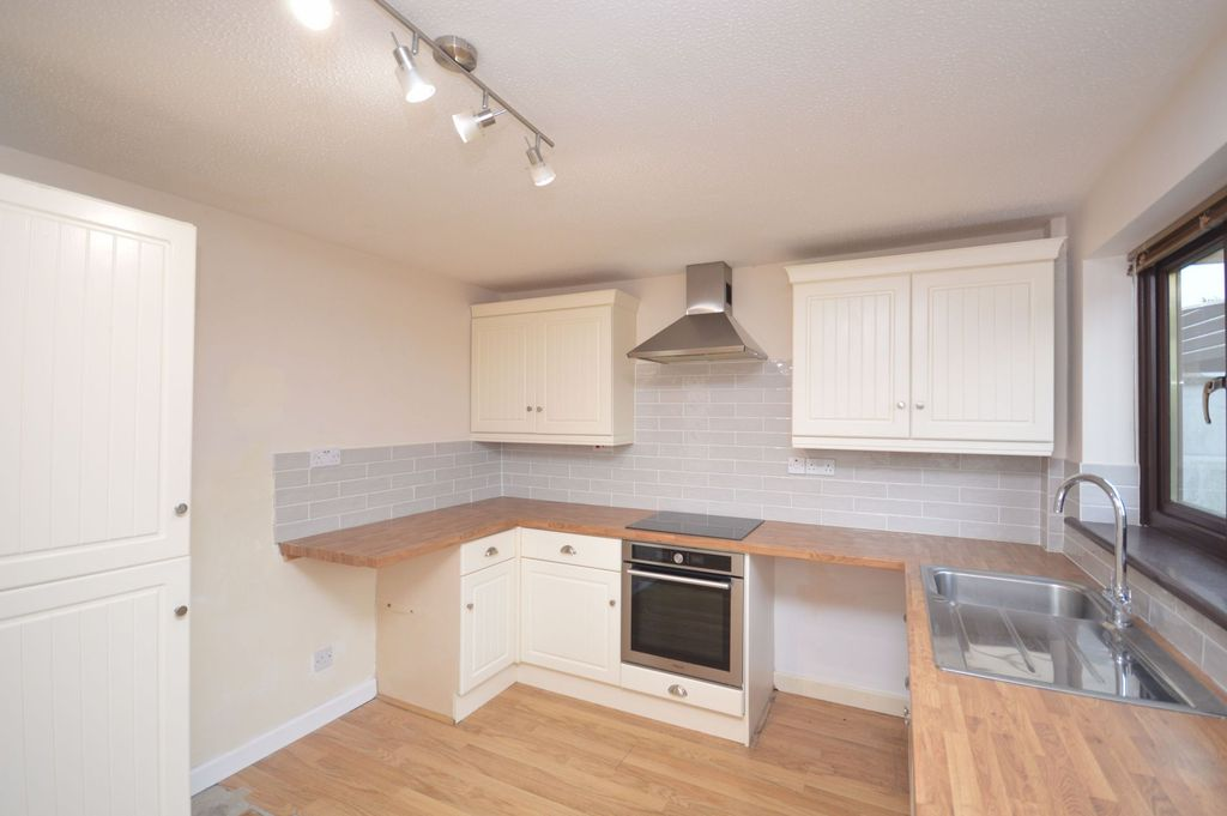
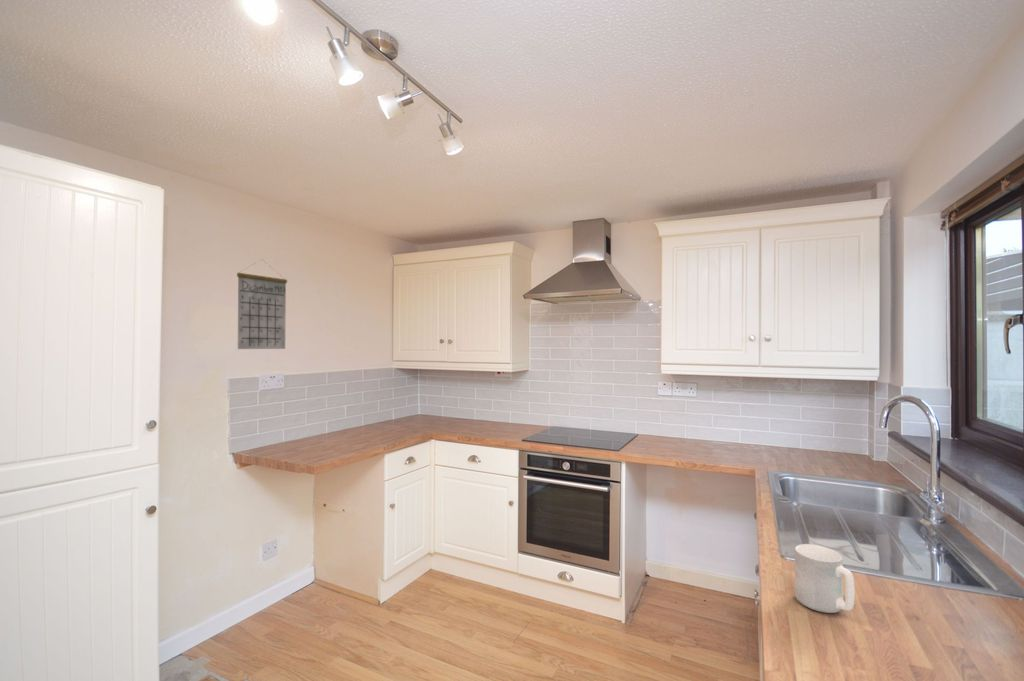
+ mug [794,543,856,614]
+ calendar [236,258,288,350]
